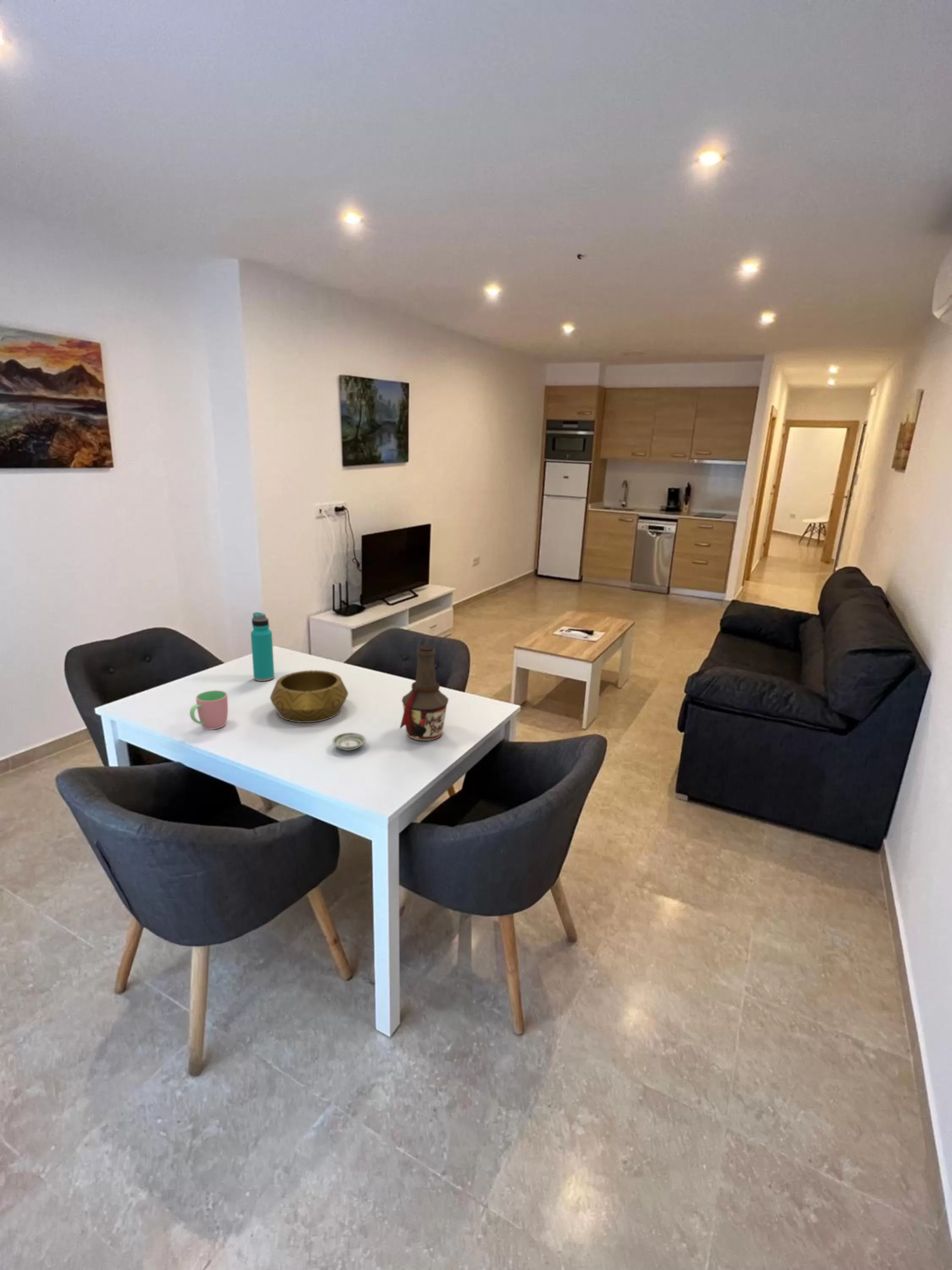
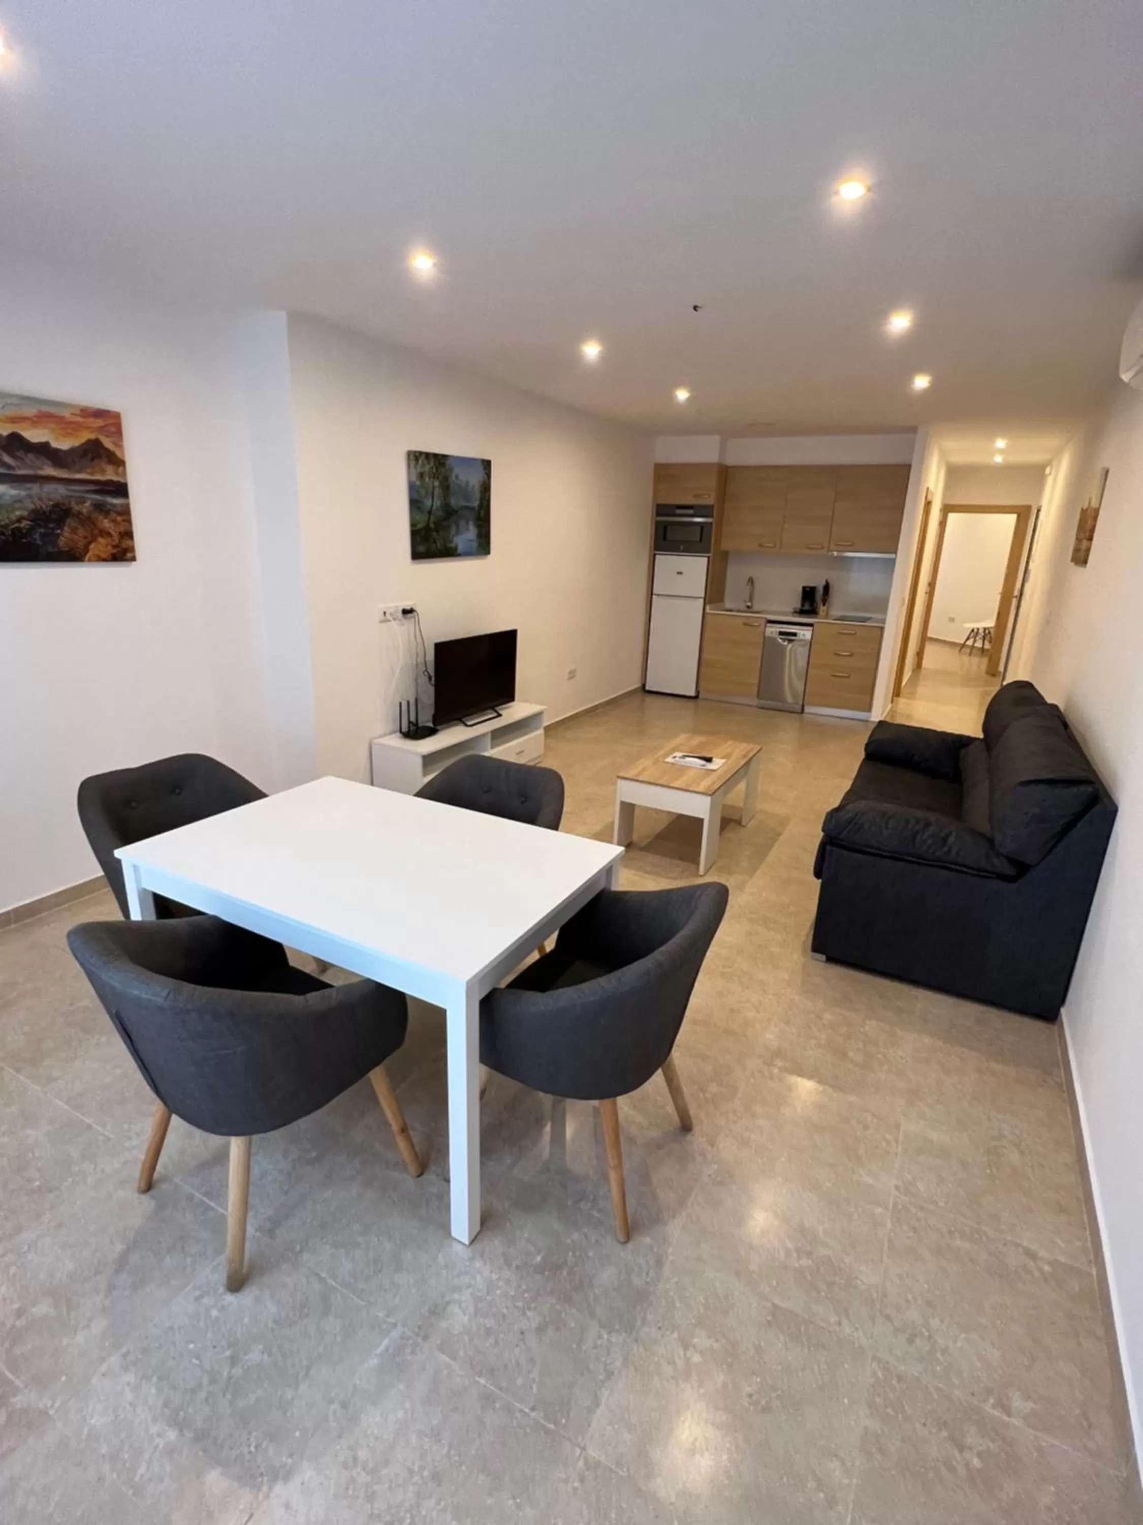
- decorative bowl [270,670,349,723]
- bottle [399,645,449,741]
- cup [189,690,228,730]
- saucer [332,732,366,751]
- water bottle [250,612,275,682]
